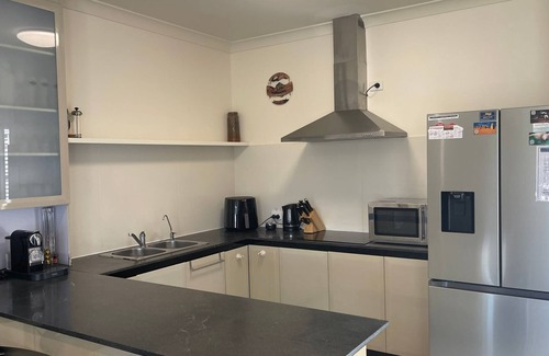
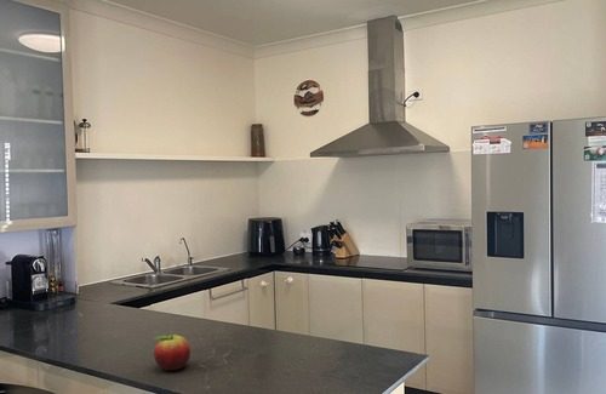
+ fruit [153,333,191,371]
